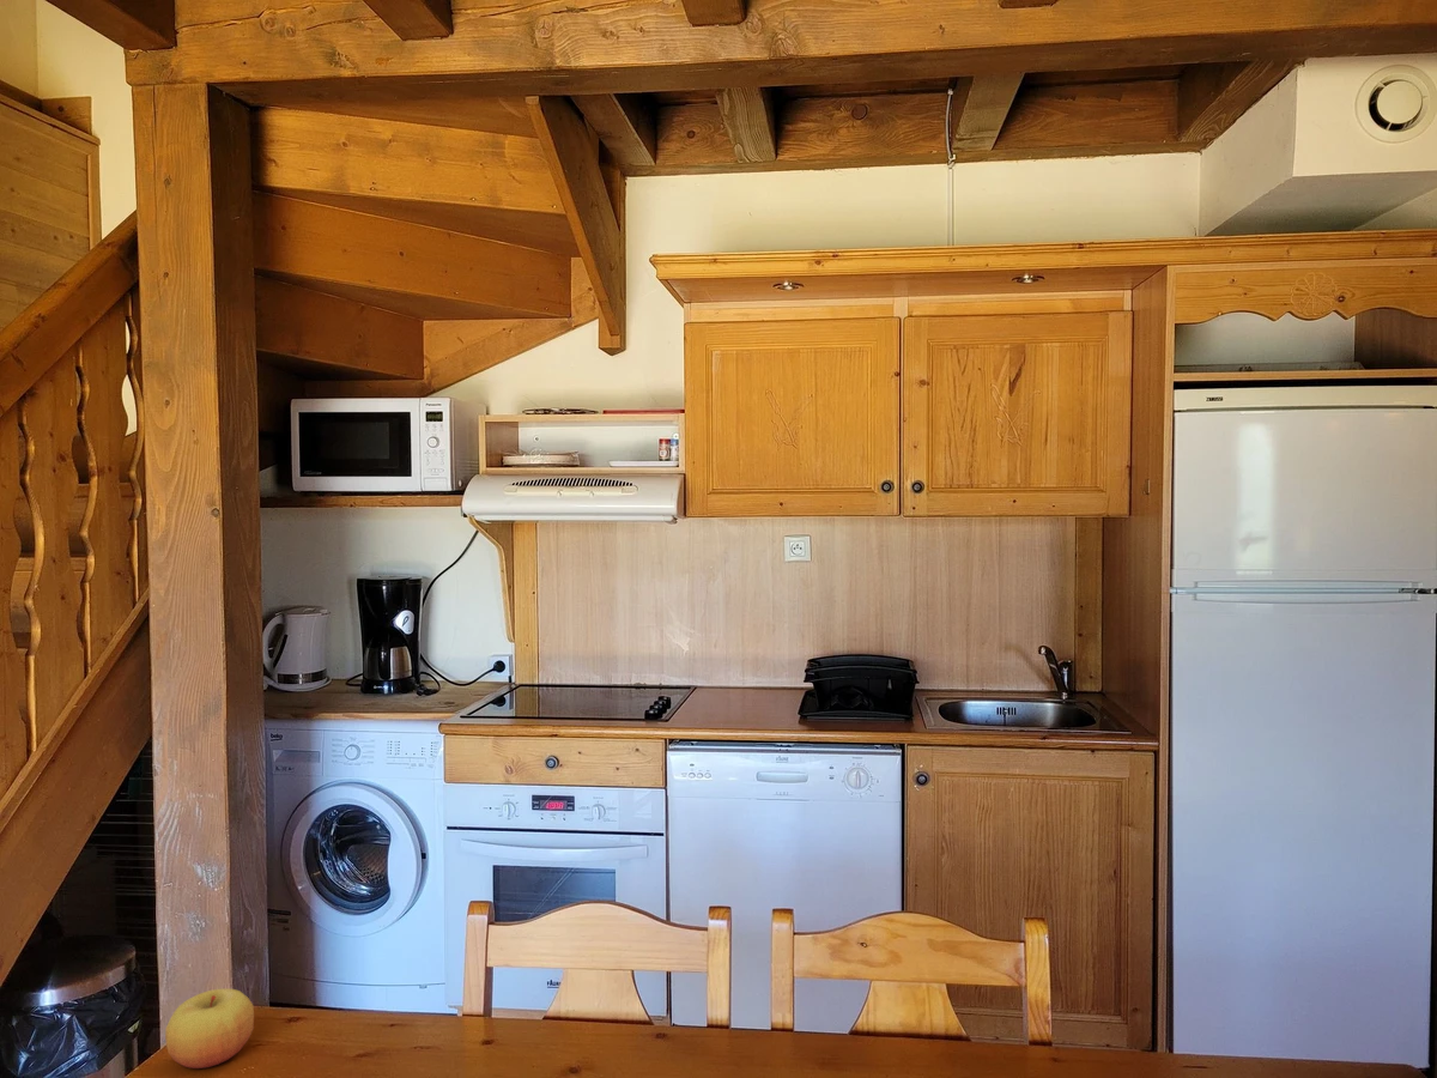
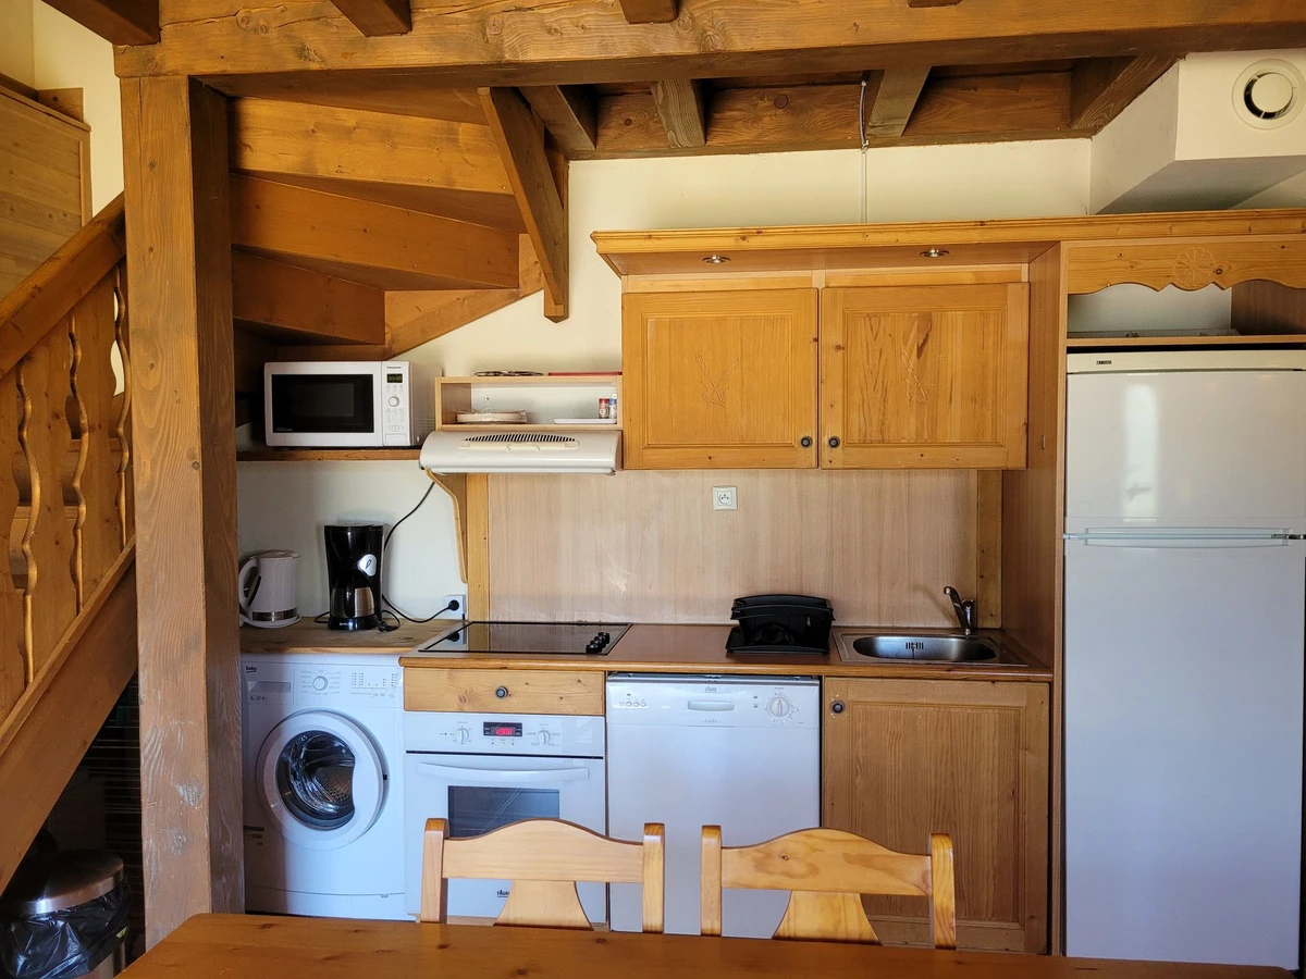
- apple [164,987,255,1070]
